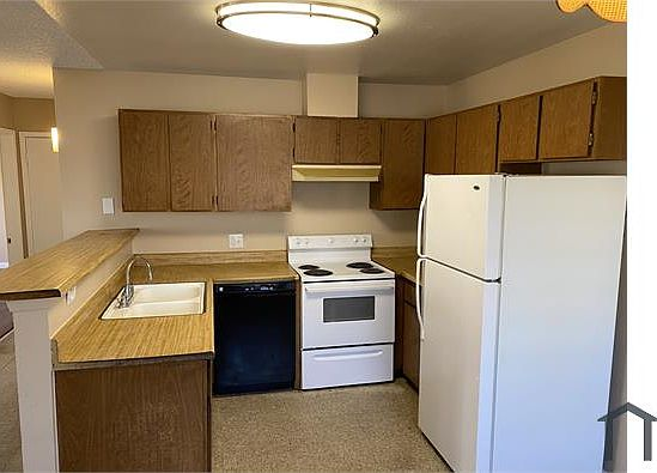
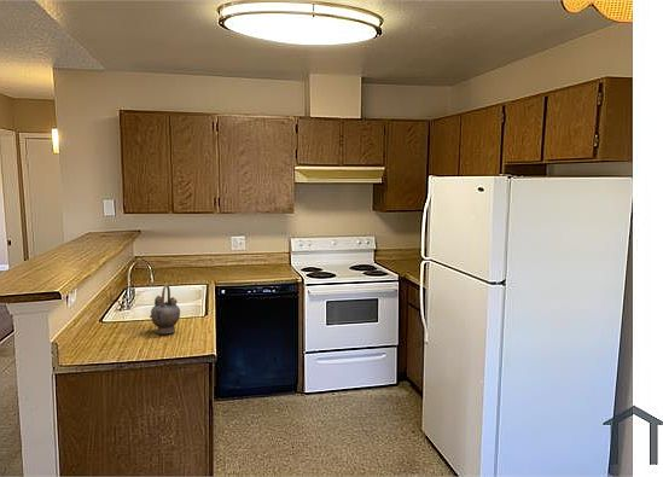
+ teapot [149,284,181,336]
